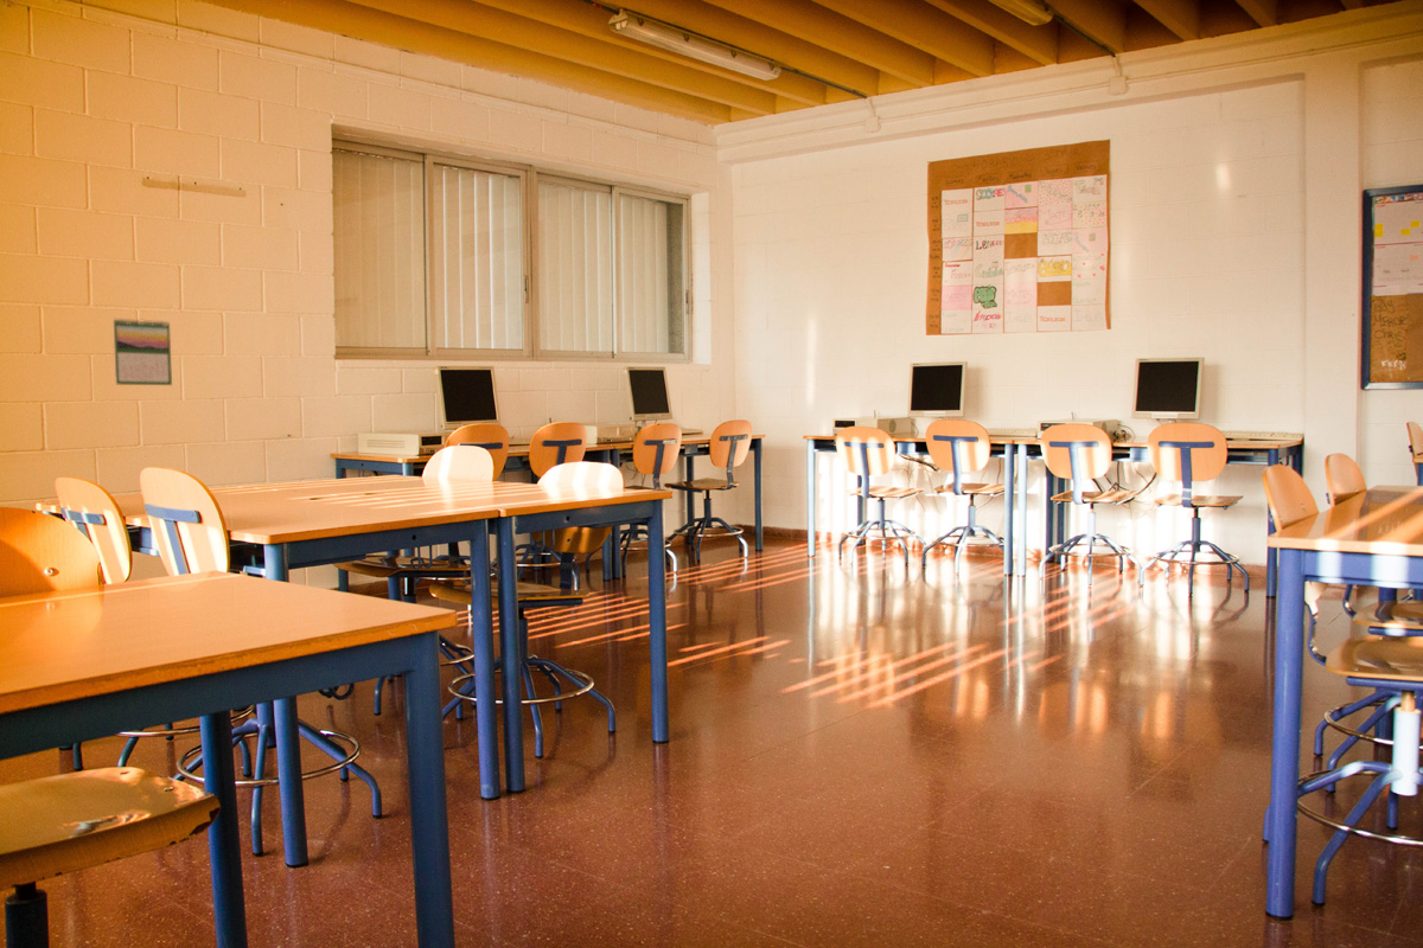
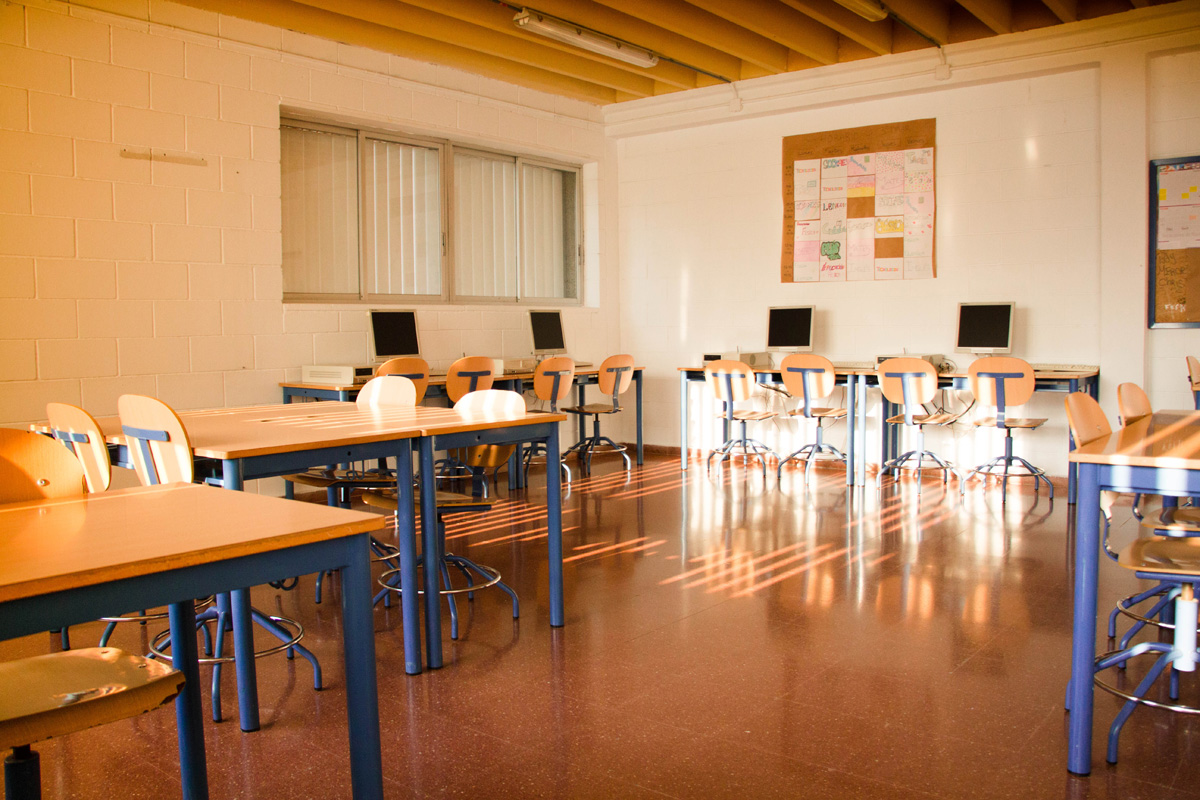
- calendar [113,318,173,386]
